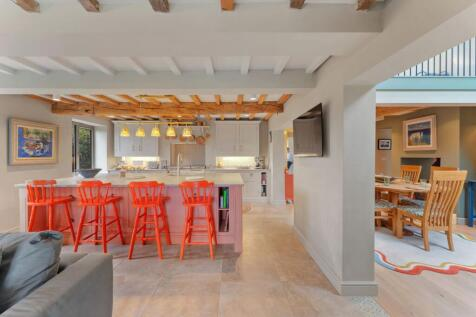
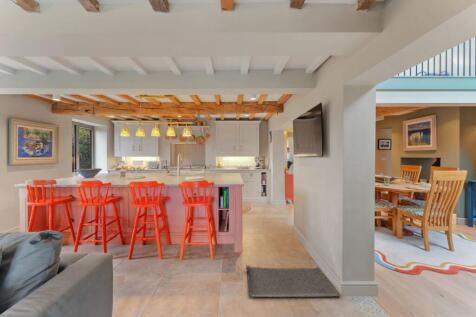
+ door mat [245,265,342,298]
